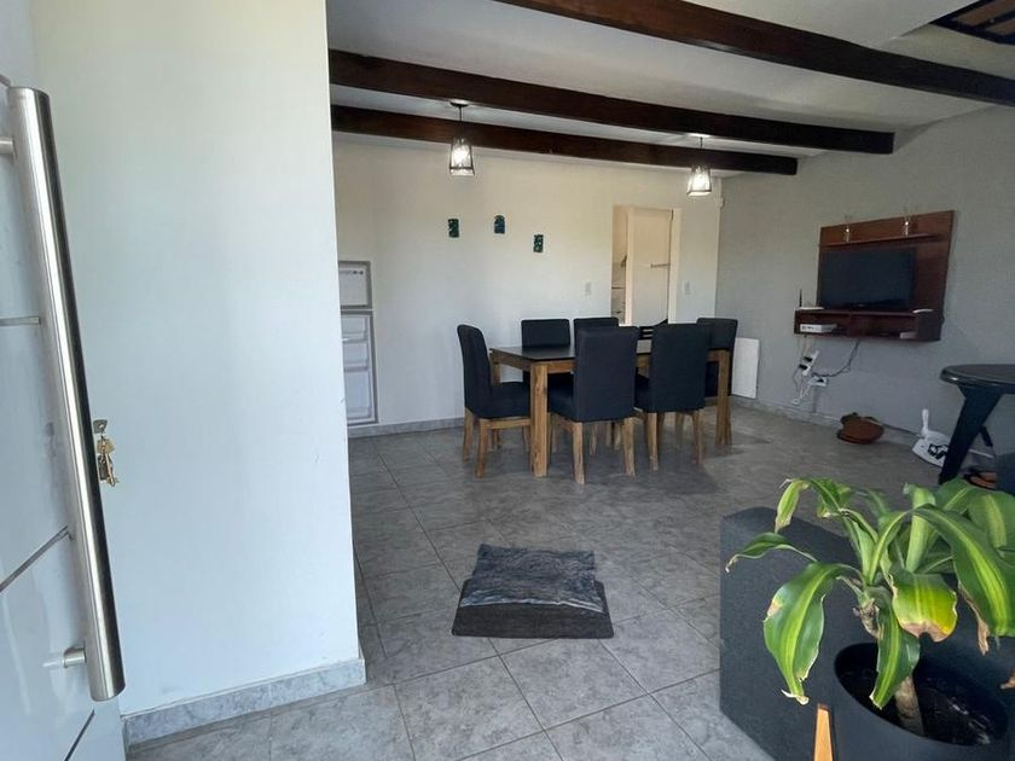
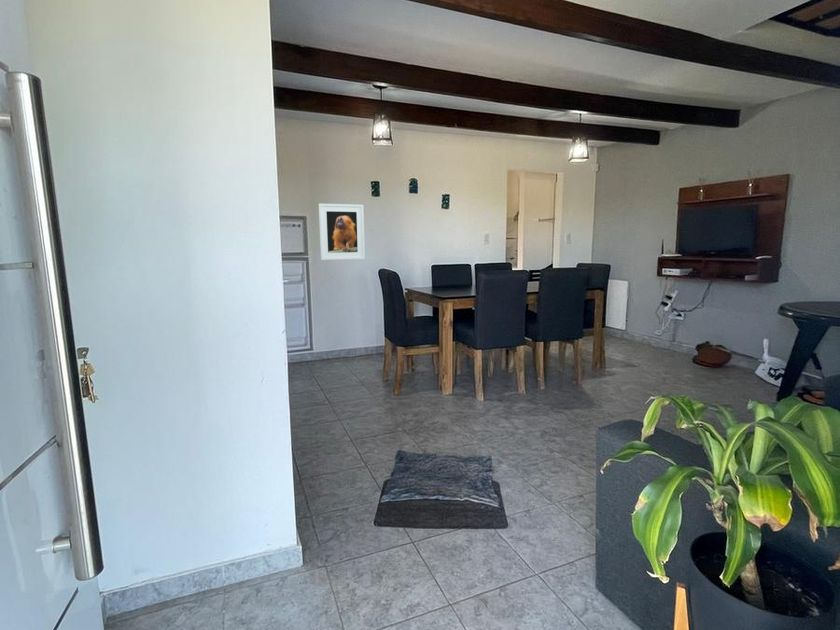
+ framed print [317,203,366,261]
